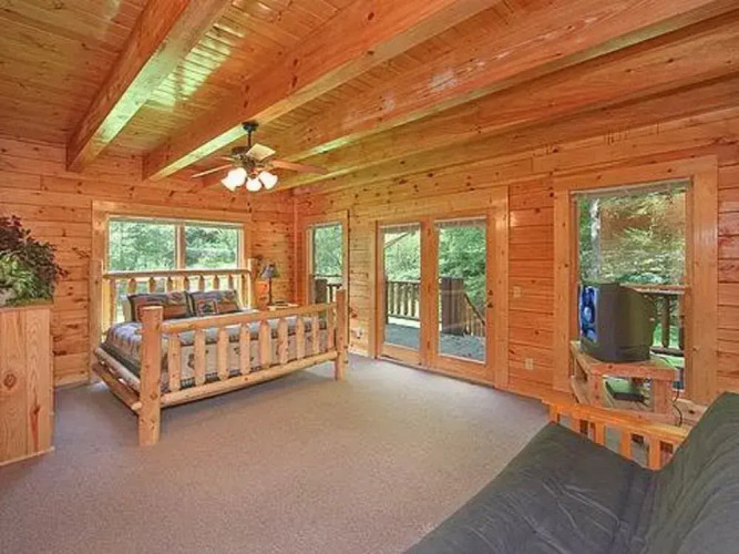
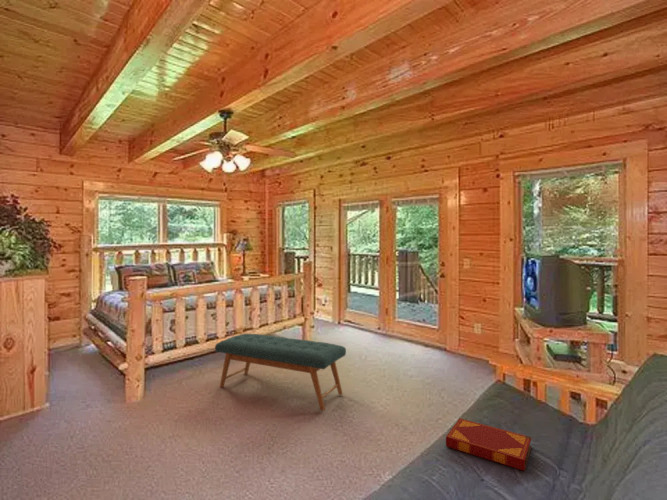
+ bench [214,333,347,412]
+ hardback book [445,417,532,472]
